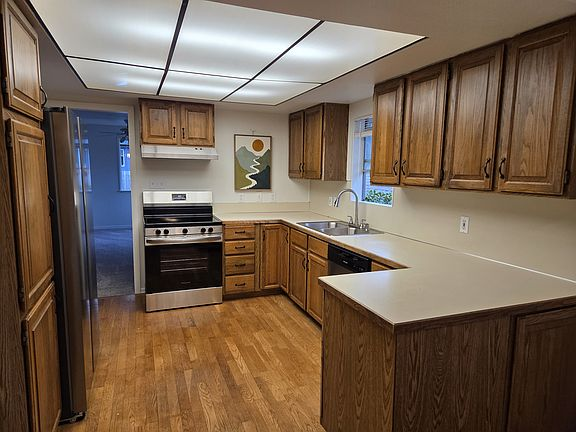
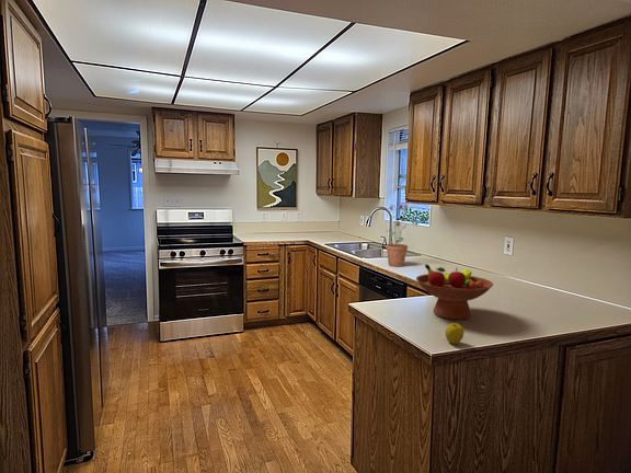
+ fruit bowl [415,264,494,321]
+ potted plant [385,203,420,267]
+ apple [444,322,464,345]
